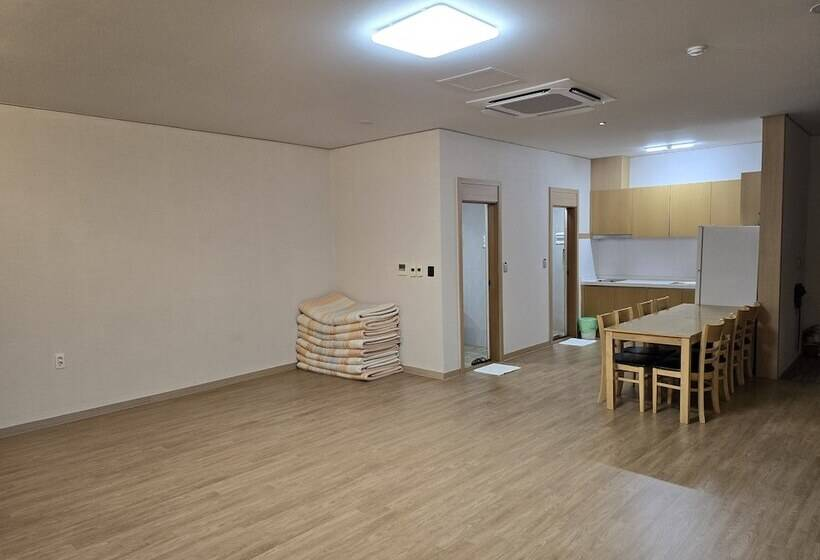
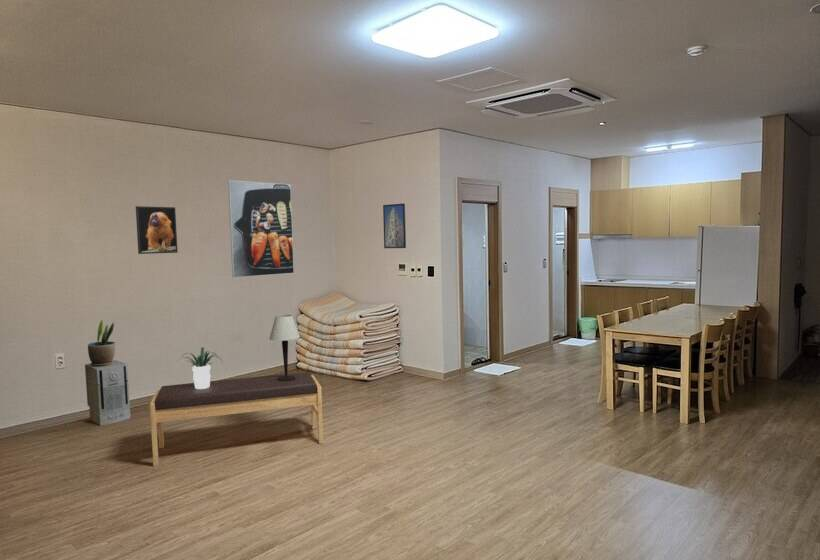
+ table lamp [269,314,301,381]
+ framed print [135,205,179,255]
+ air purifier [84,359,131,427]
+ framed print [227,179,295,279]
+ potted plant [178,346,224,389]
+ bench [149,371,324,467]
+ potted plant [87,318,116,367]
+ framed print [382,202,407,249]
